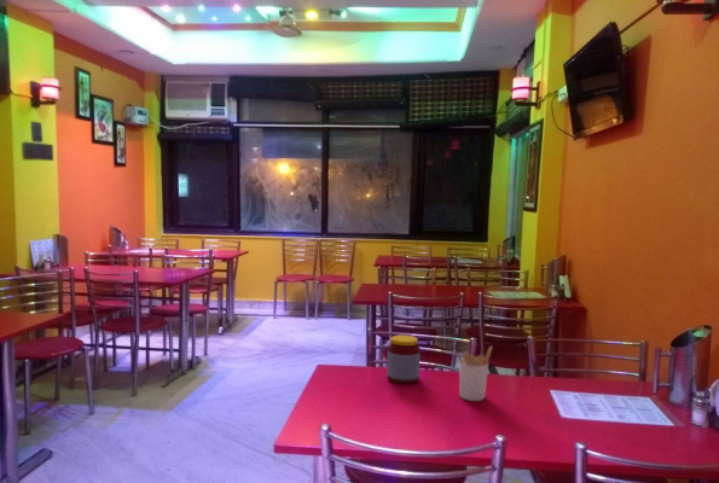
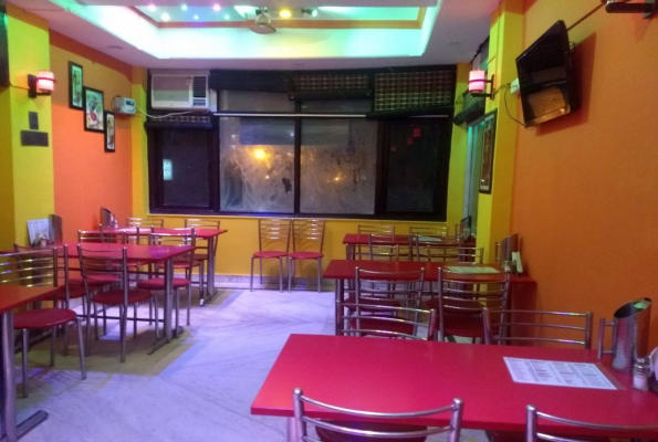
- utensil holder [453,345,493,402]
- jar [385,334,422,385]
